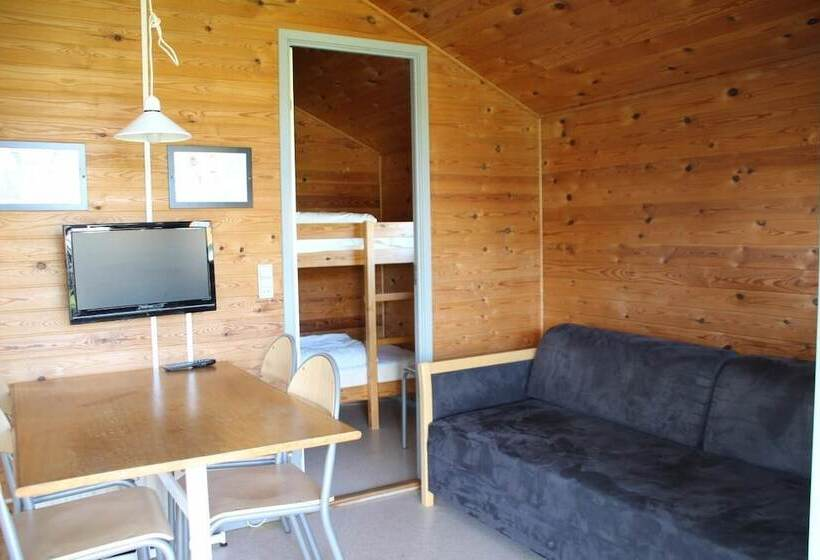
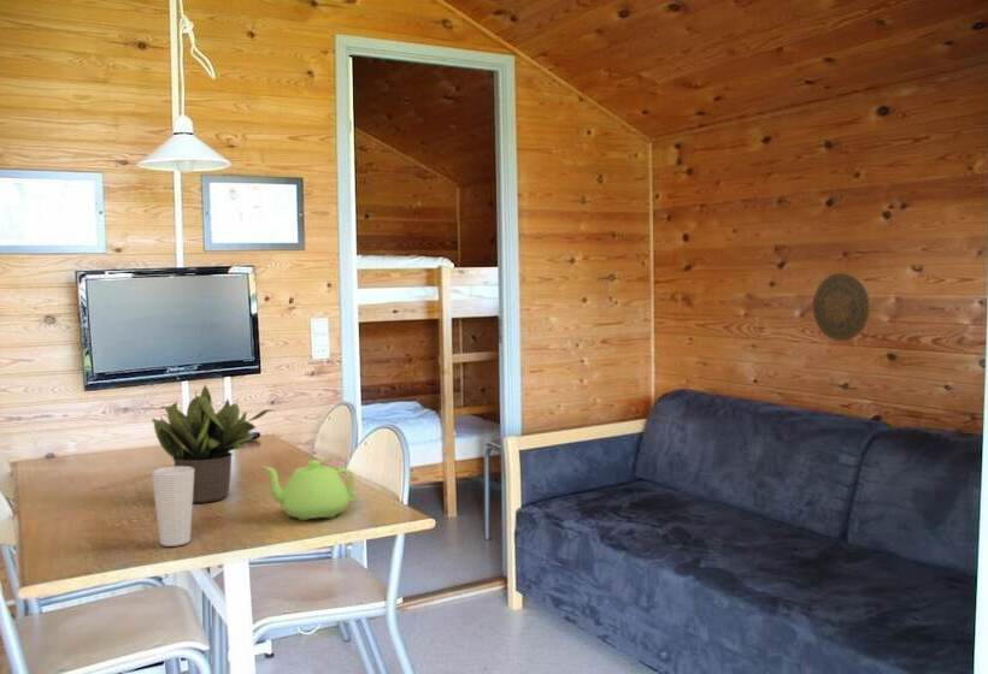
+ decorative plate [812,272,872,342]
+ potted plant [151,384,276,504]
+ cup [151,466,194,548]
+ teapot [260,459,359,521]
